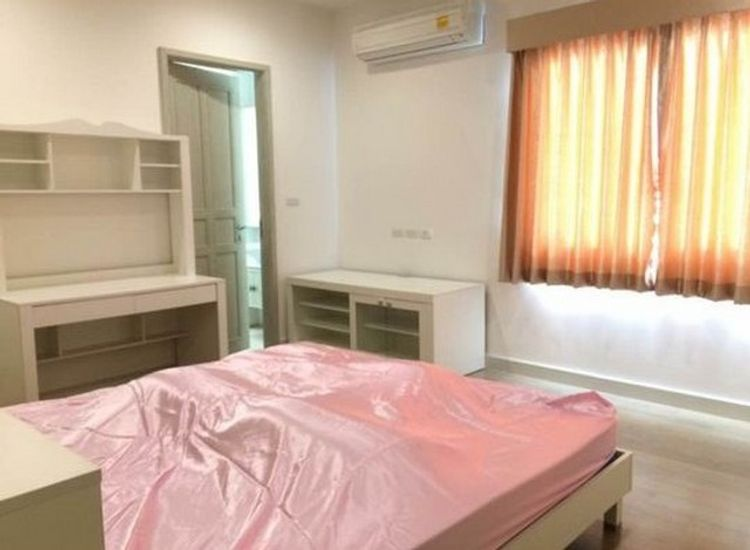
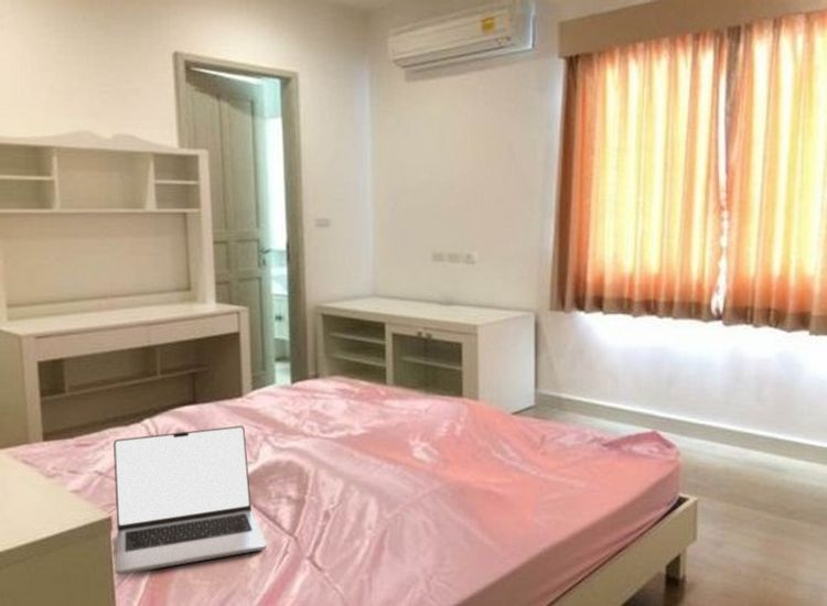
+ laptop [112,425,268,576]
